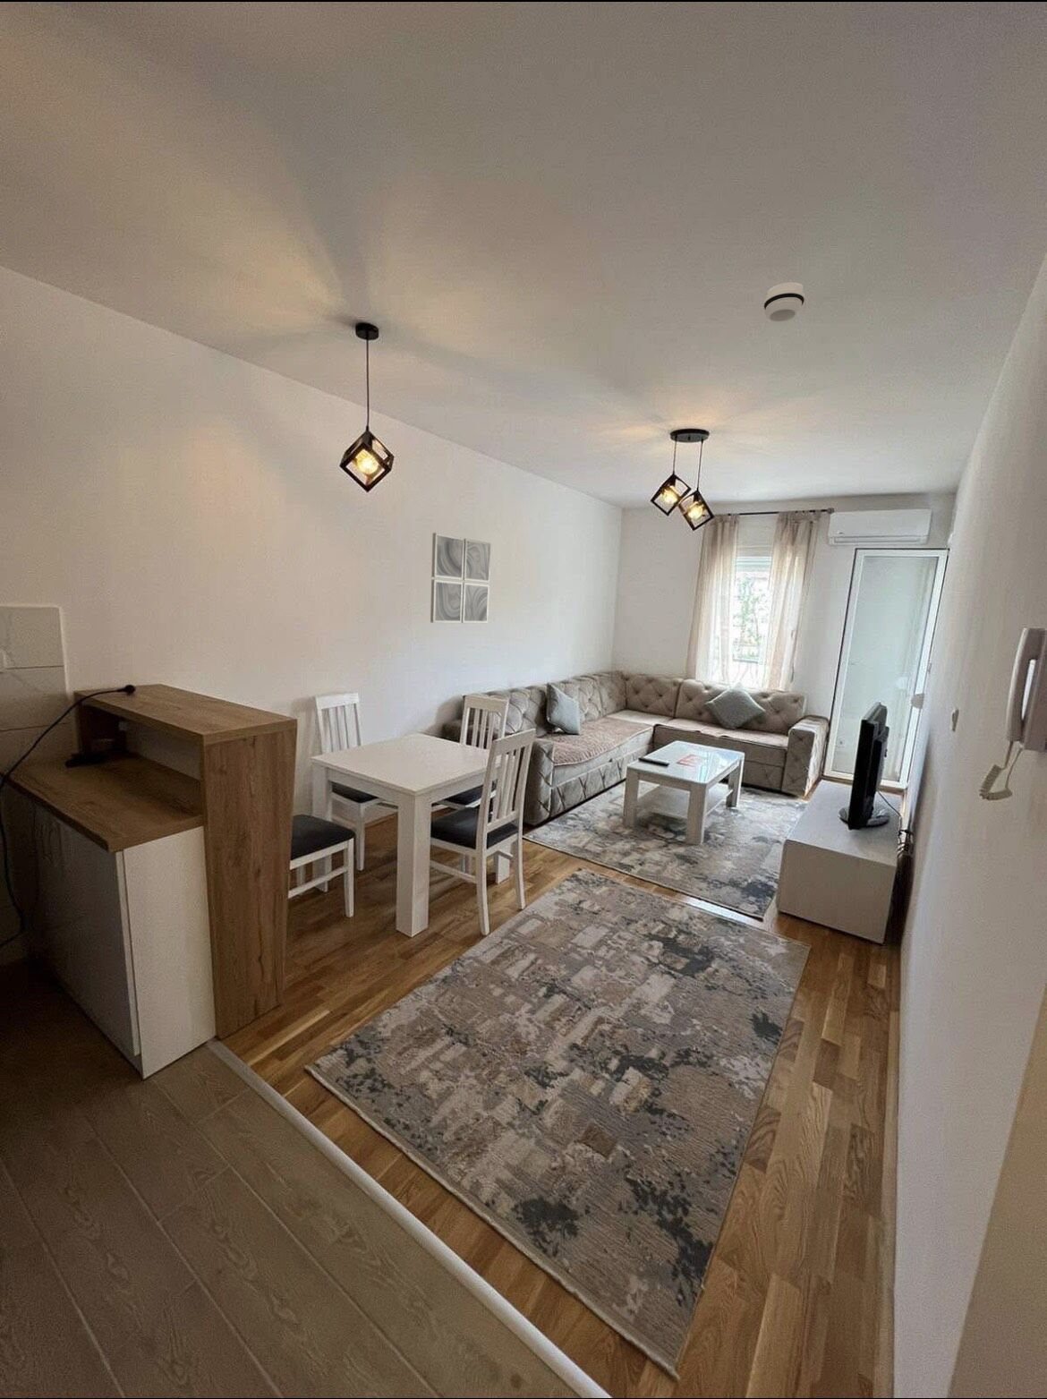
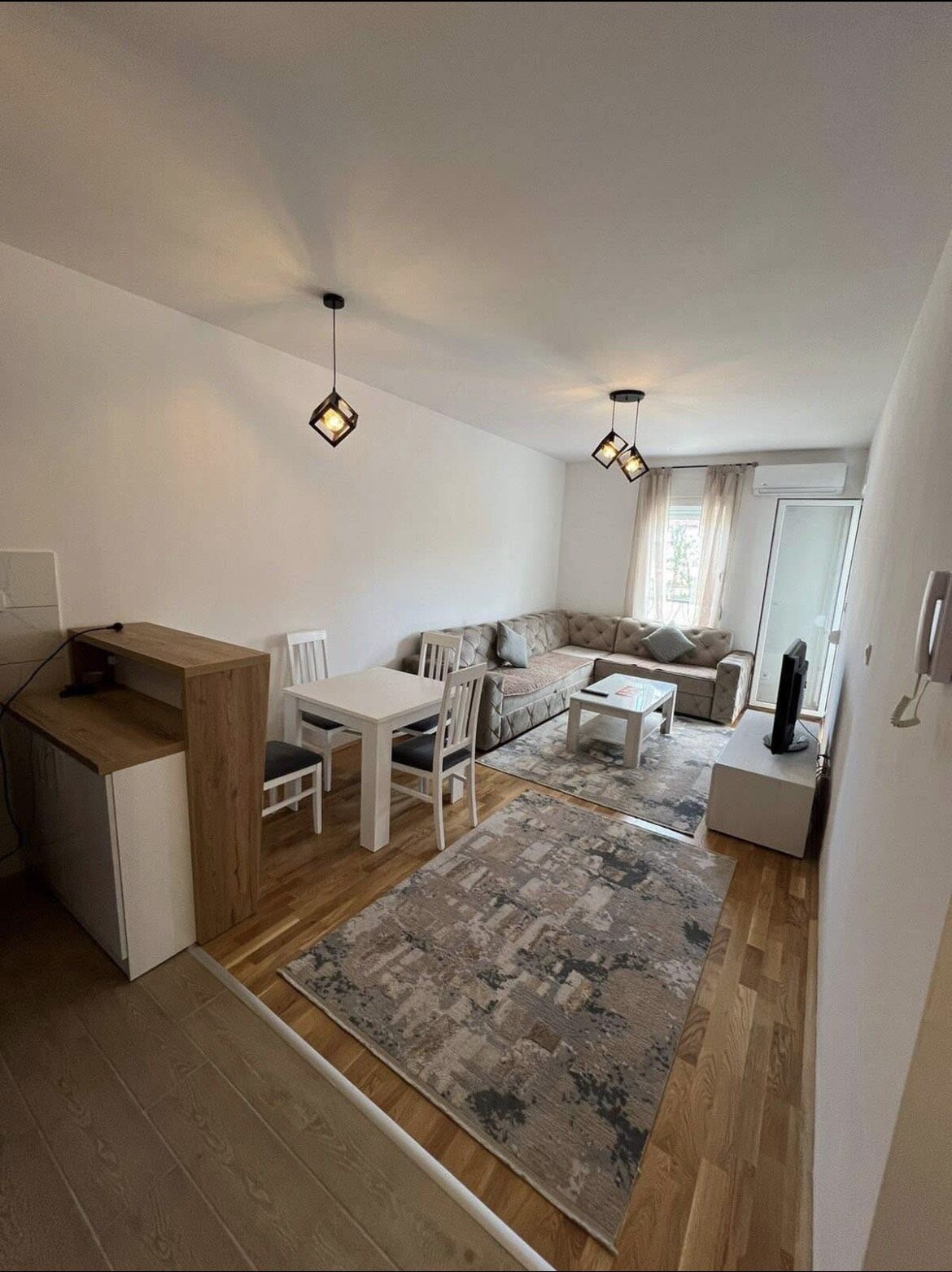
- smoke detector [762,282,806,323]
- wall art [430,531,493,624]
